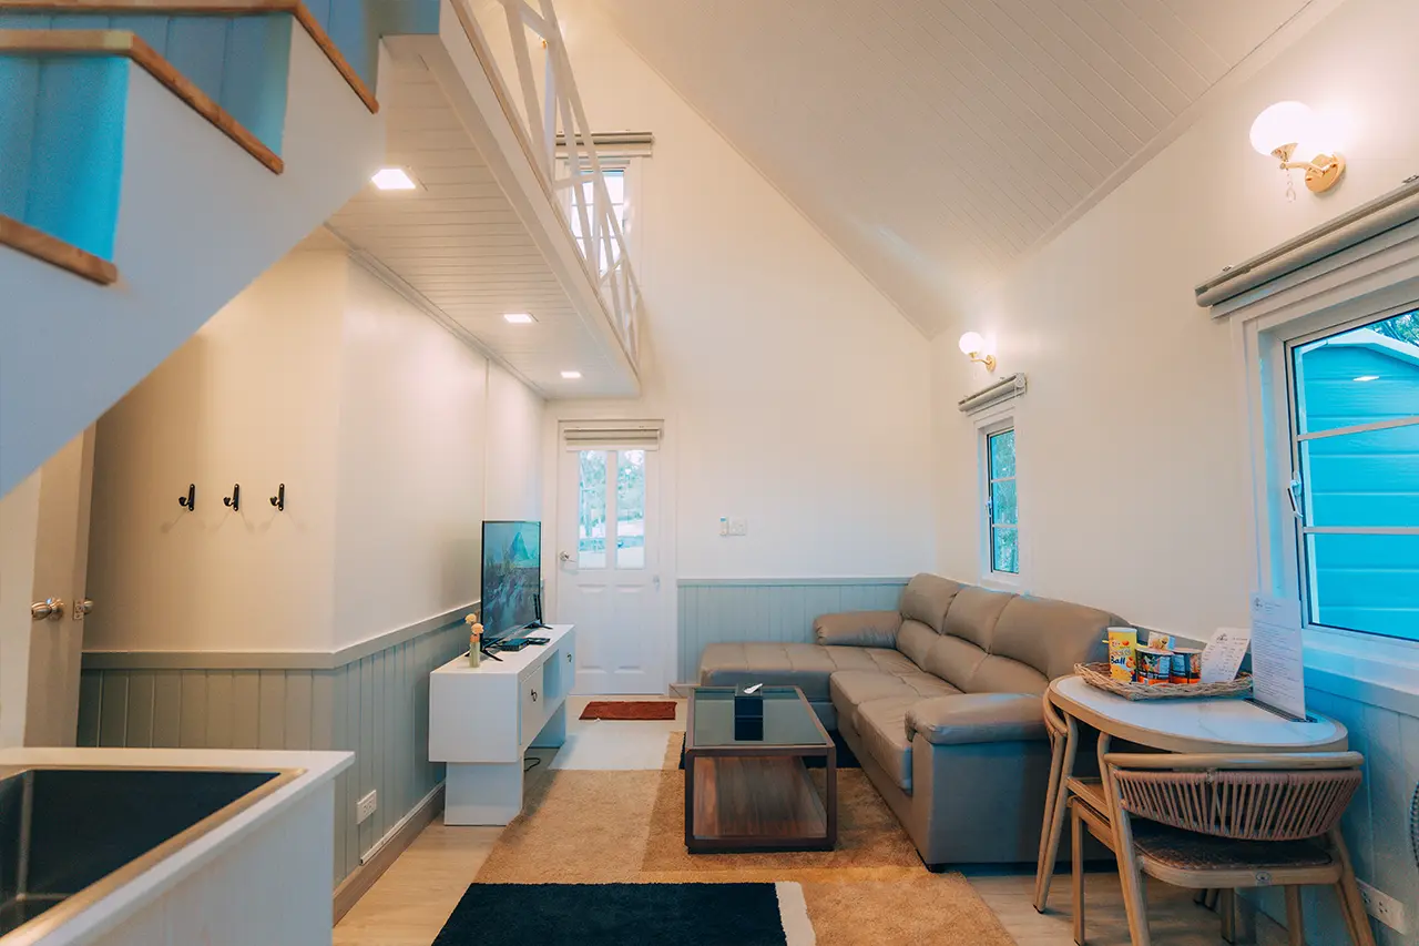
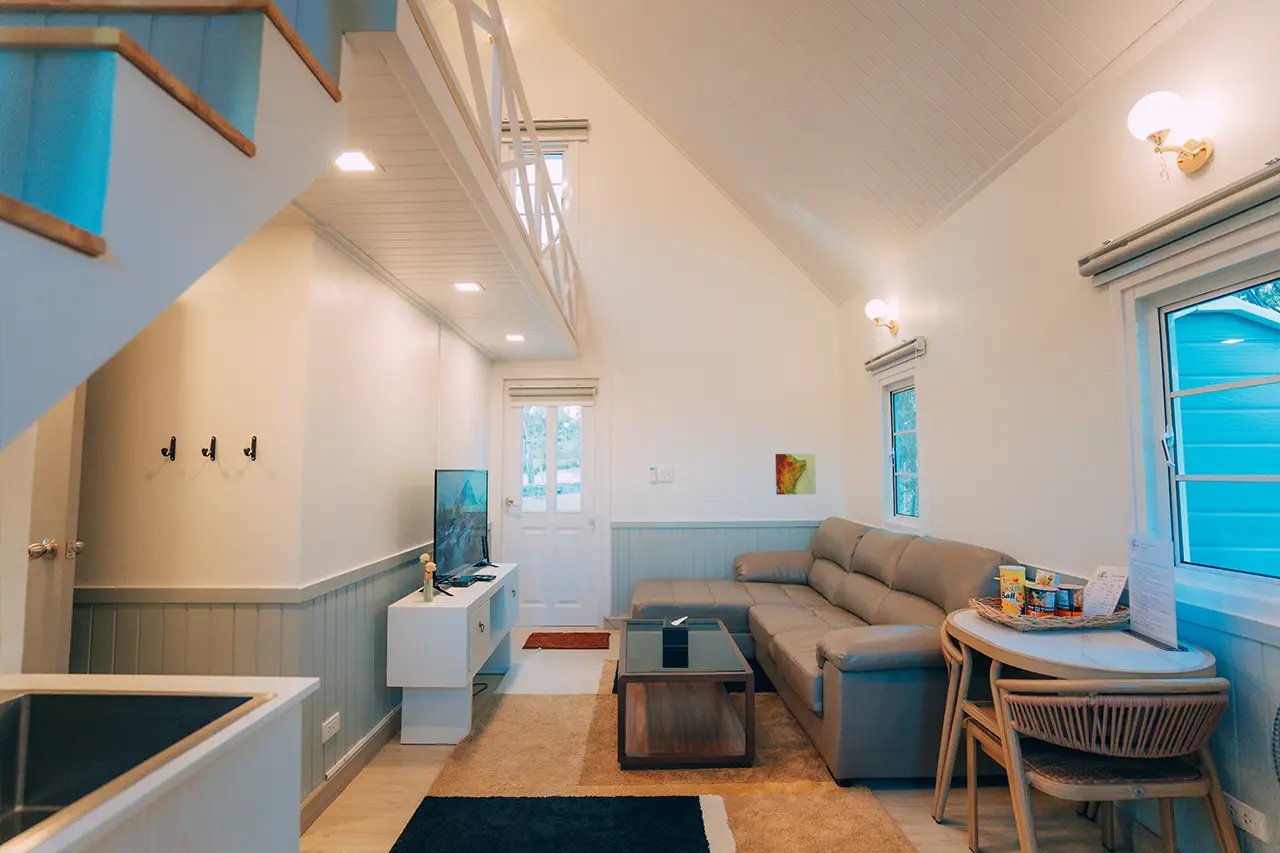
+ topographical map [775,453,817,496]
